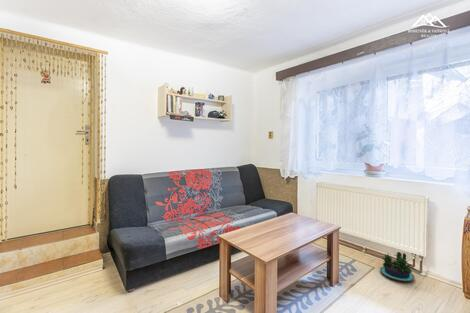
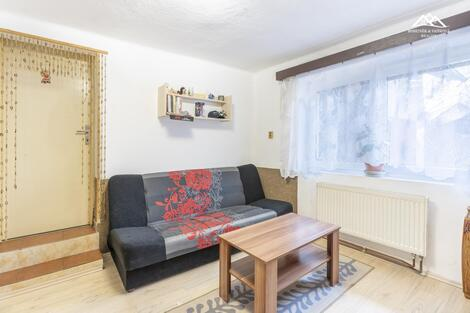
- potted plant [379,251,416,282]
